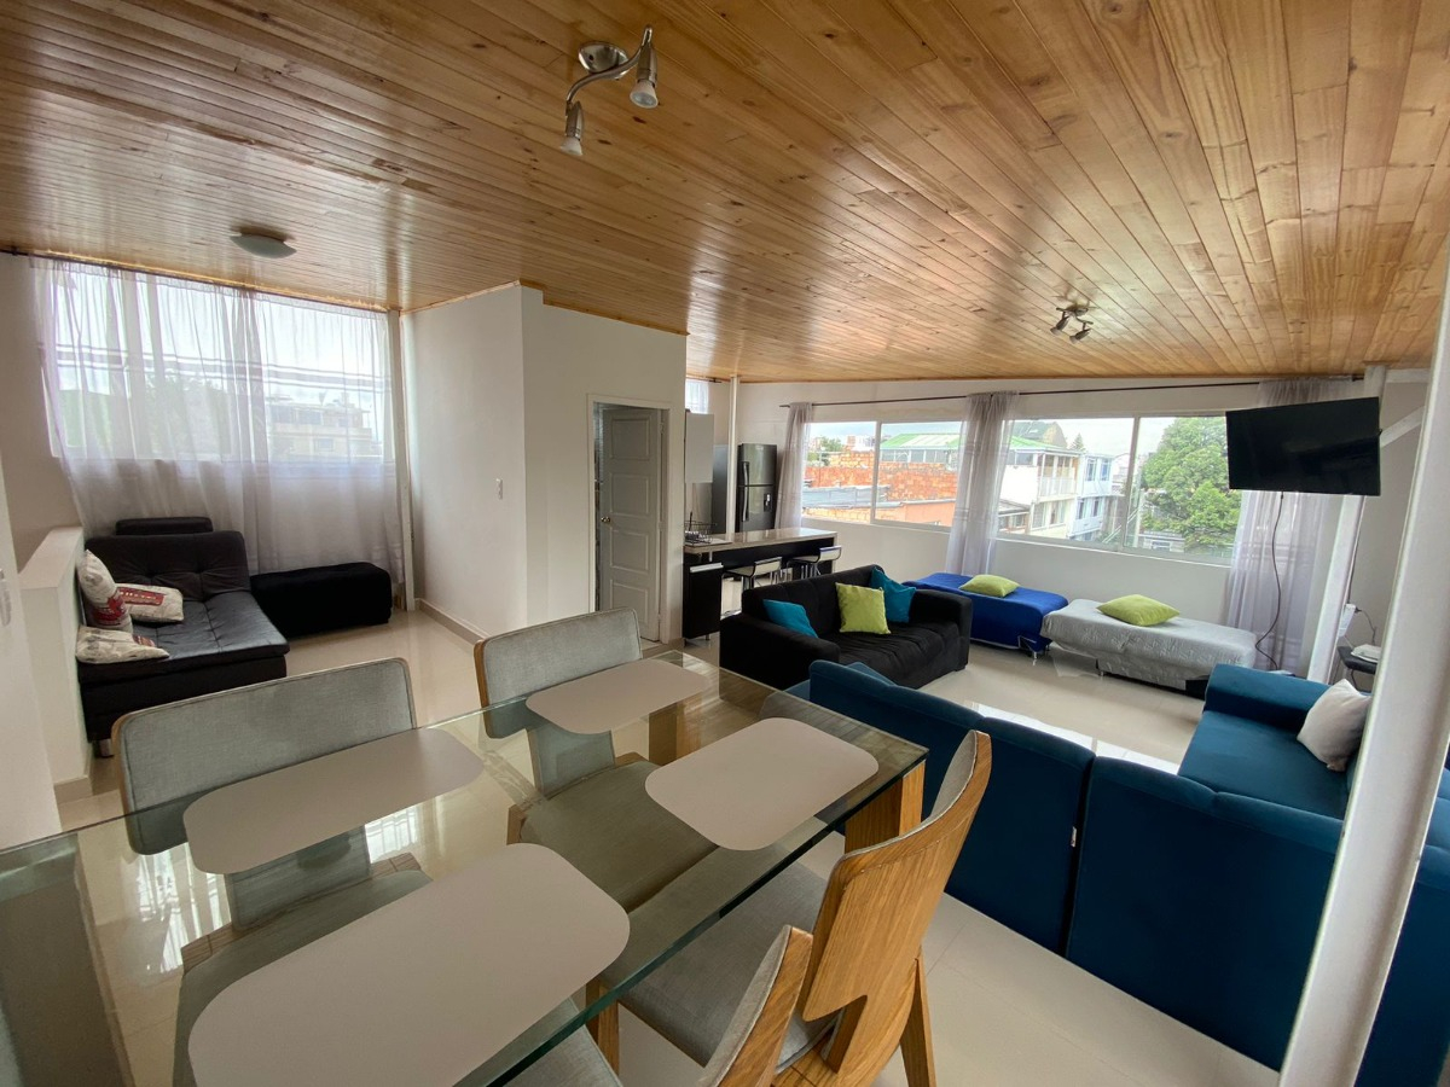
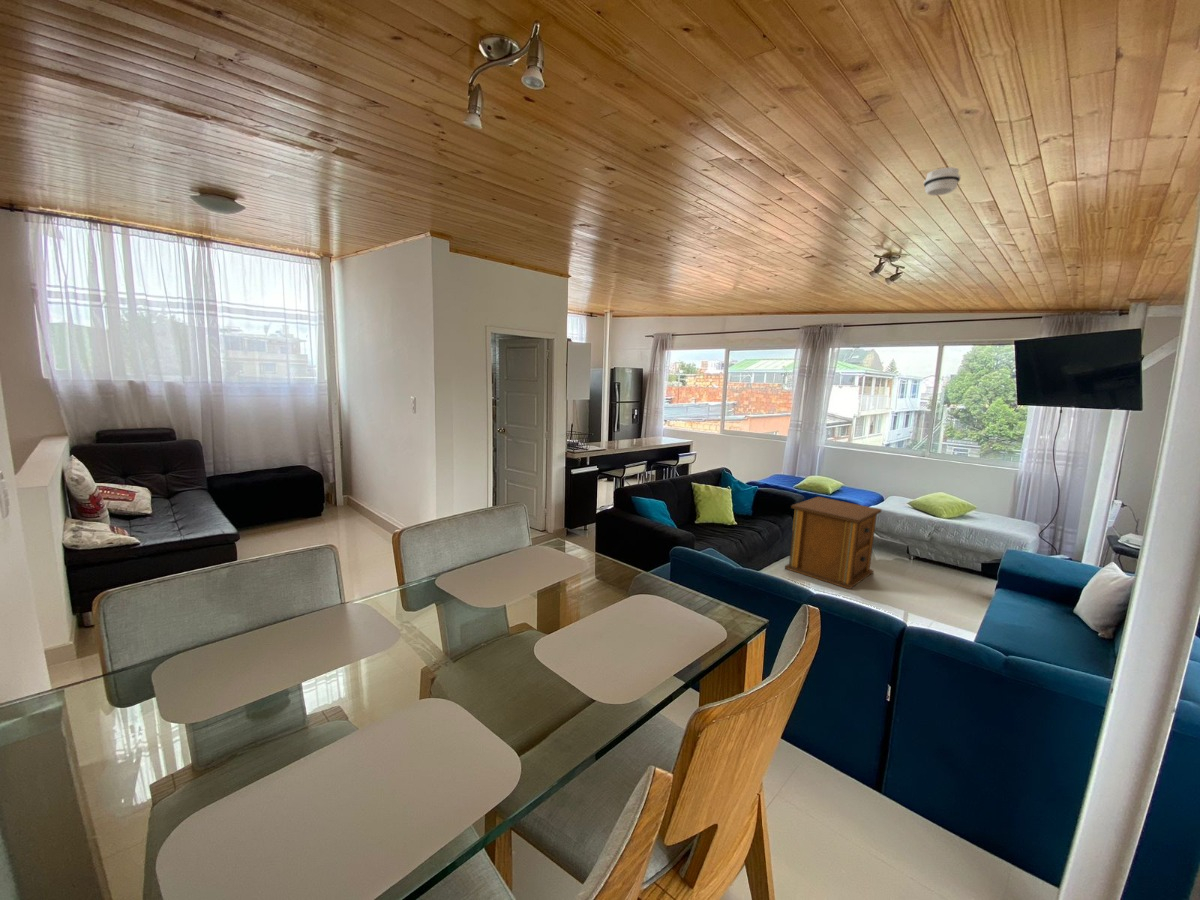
+ smoke detector [923,166,962,197]
+ side table [784,496,883,590]
